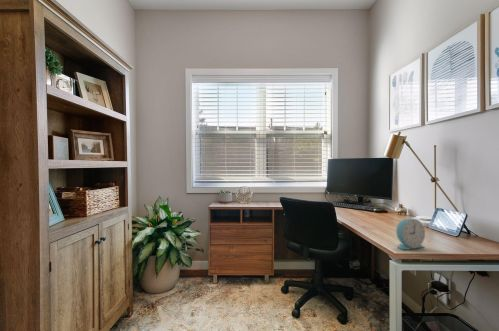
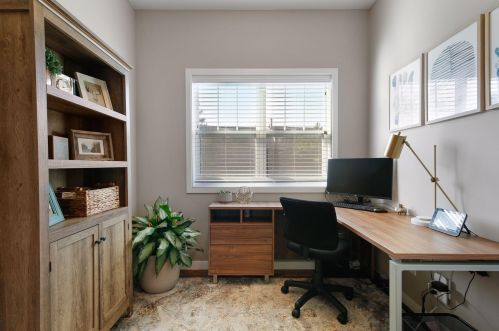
- alarm clock [395,217,426,251]
